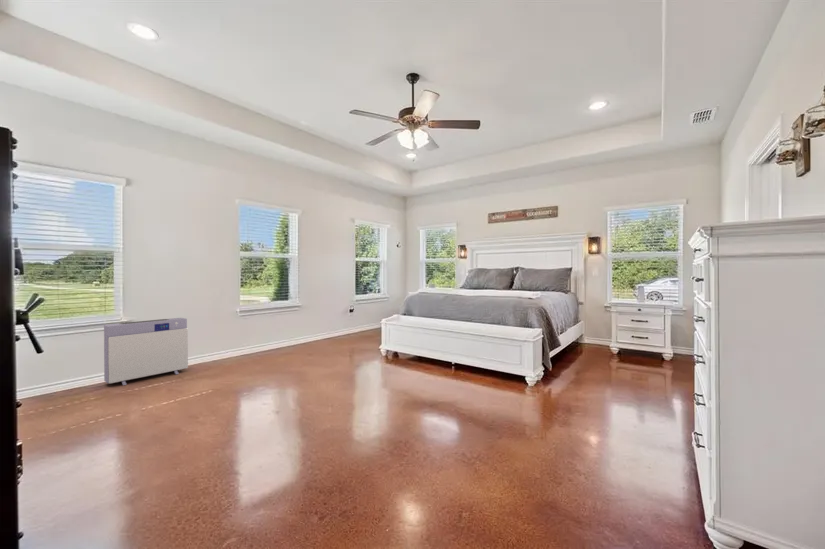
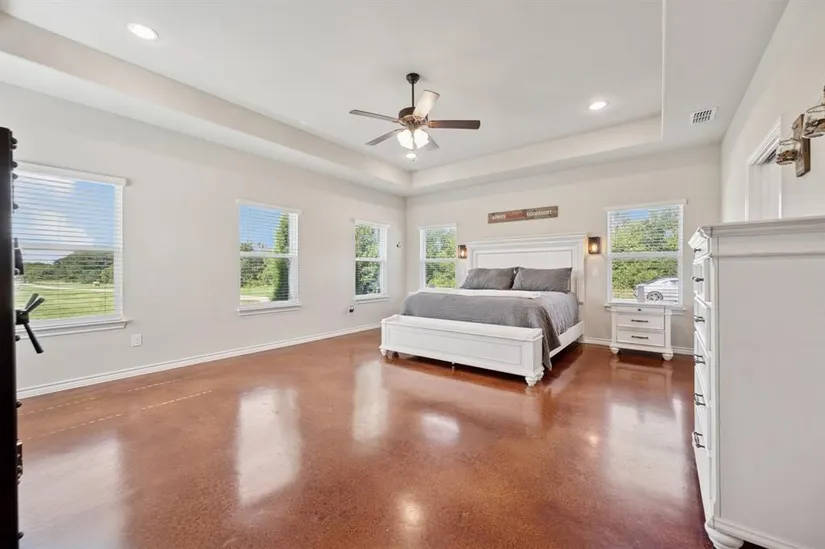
- air purifier [103,317,189,386]
